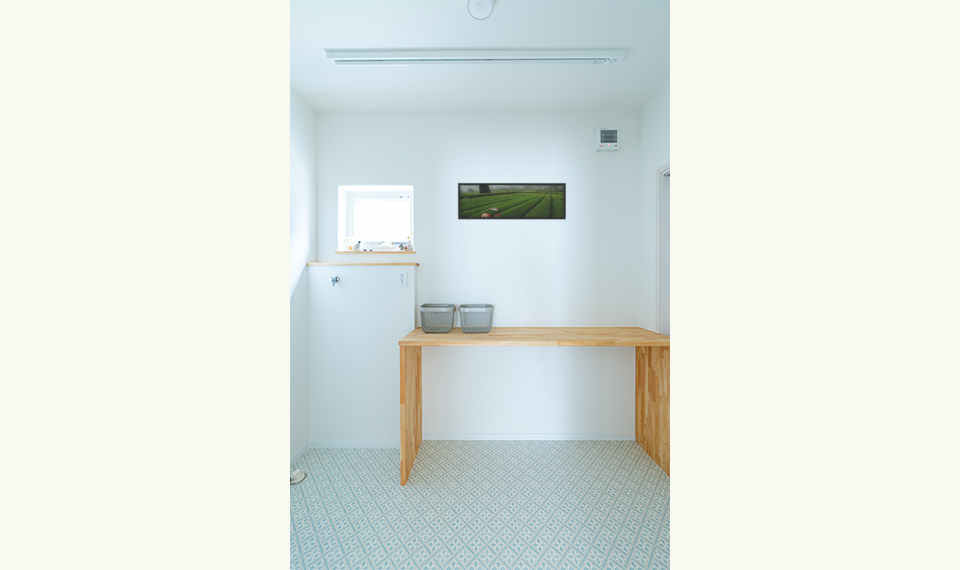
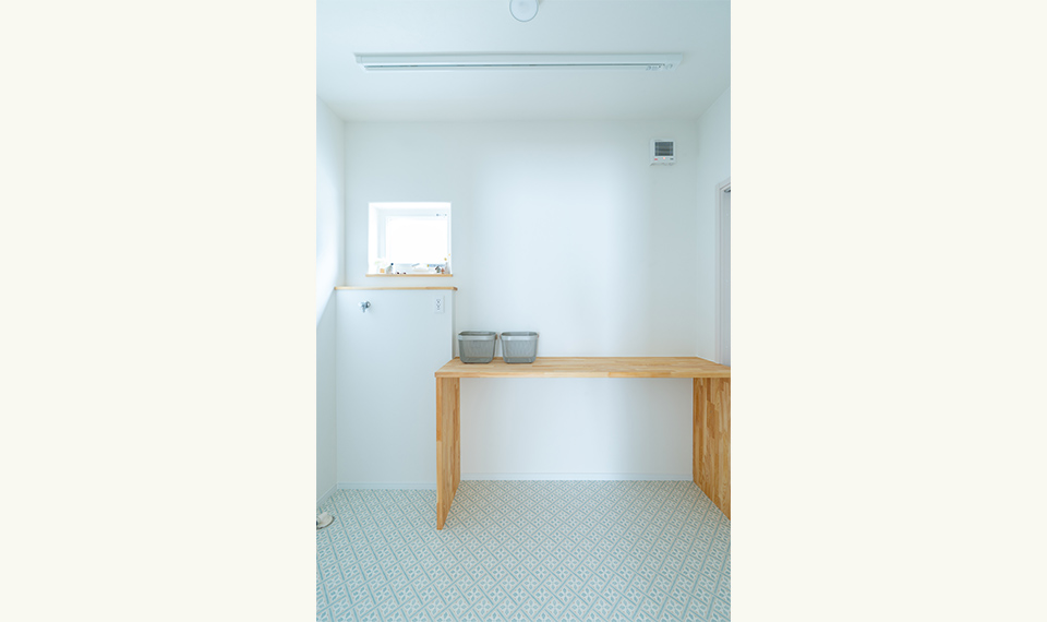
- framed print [457,182,567,221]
